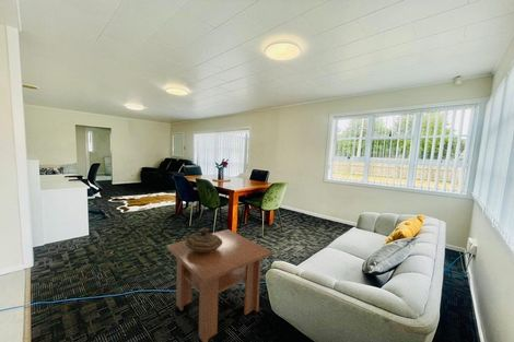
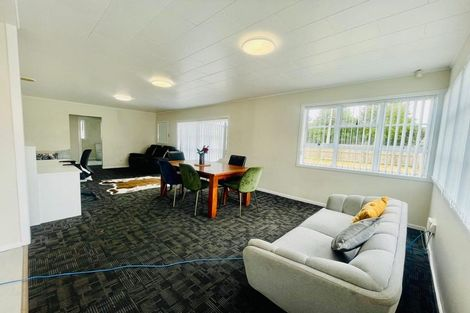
- coffee table [165,228,272,342]
- decorative bowl [185,227,223,253]
